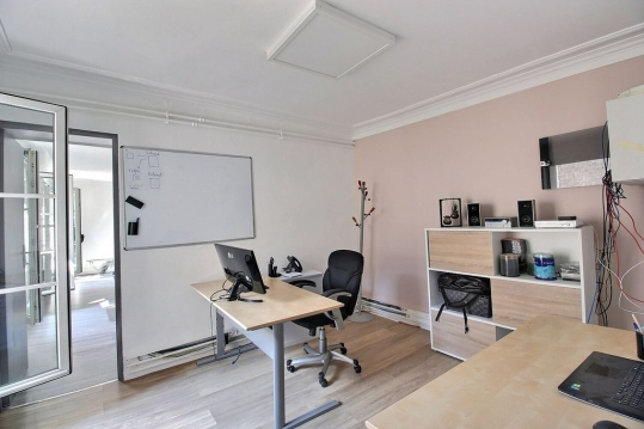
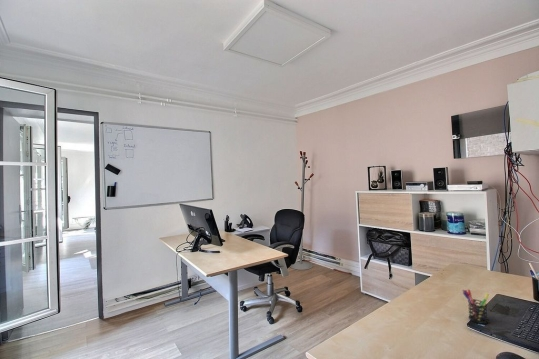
+ pen holder [461,289,490,325]
